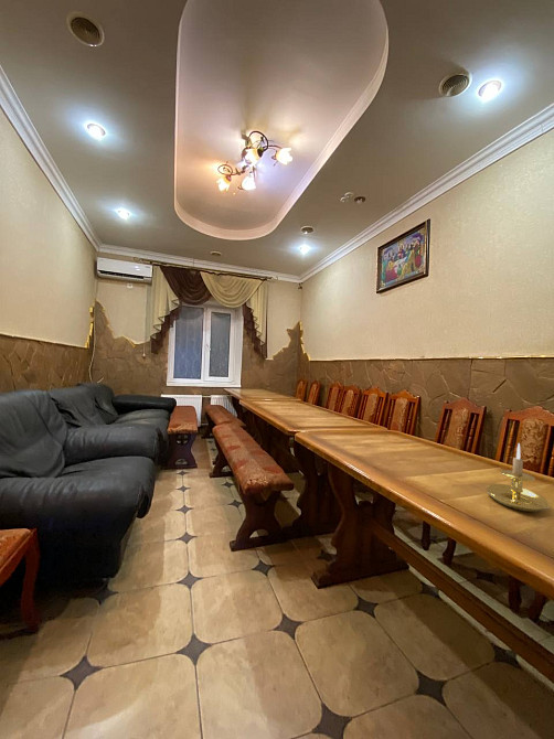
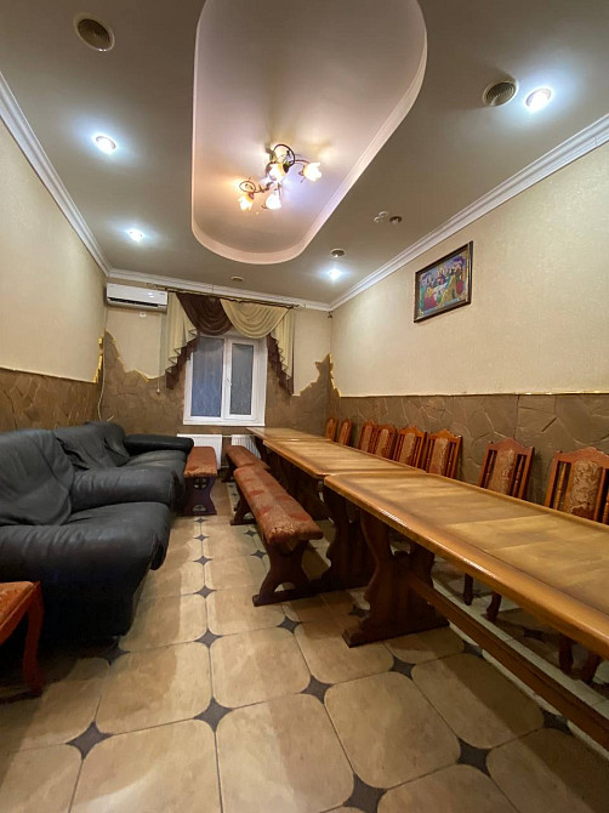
- candle holder [486,442,551,513]
